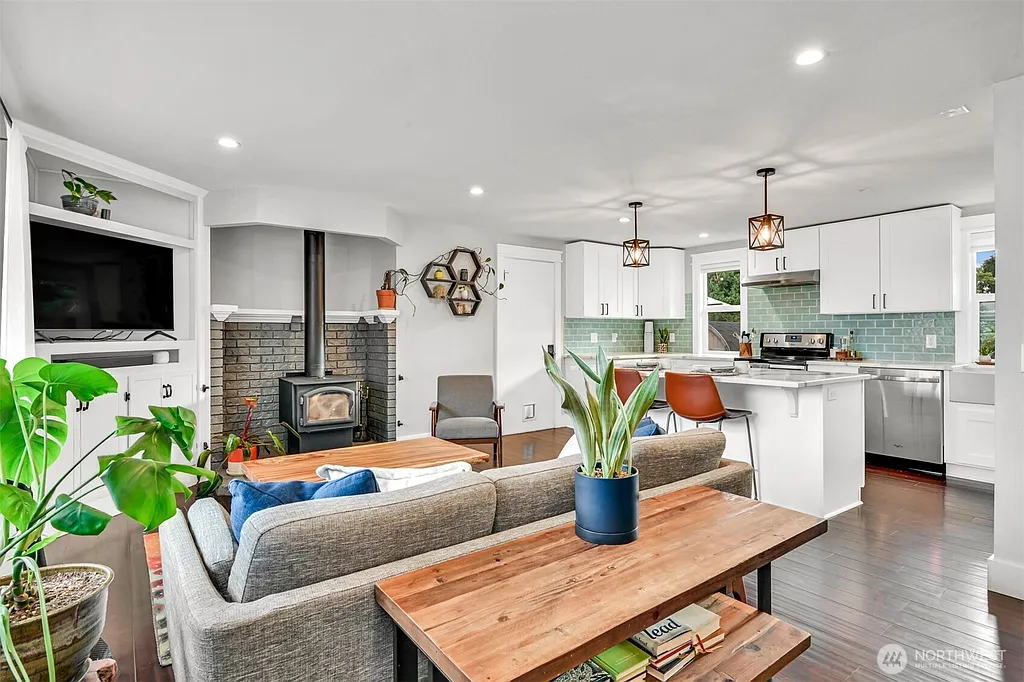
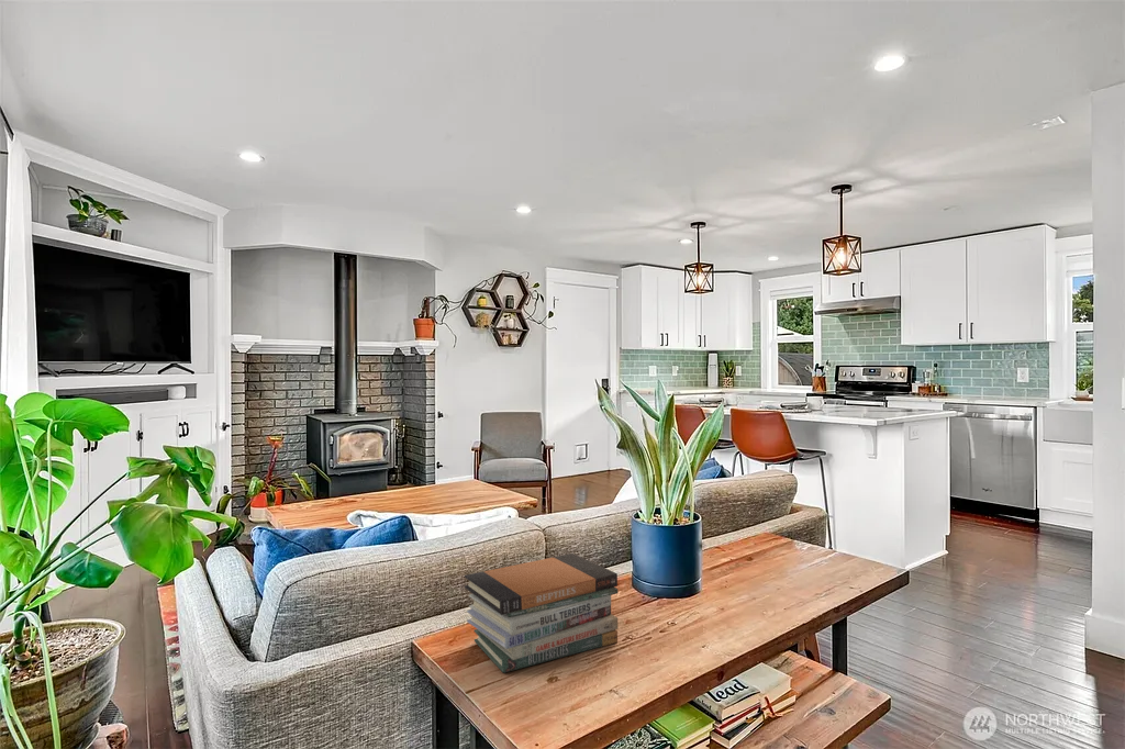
+ book stack [464,552,620,674]
